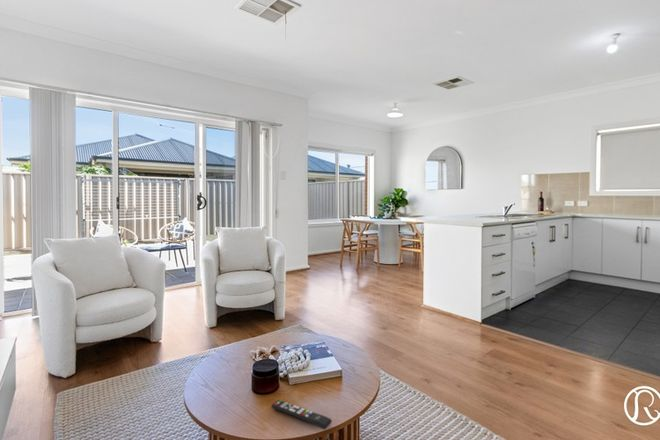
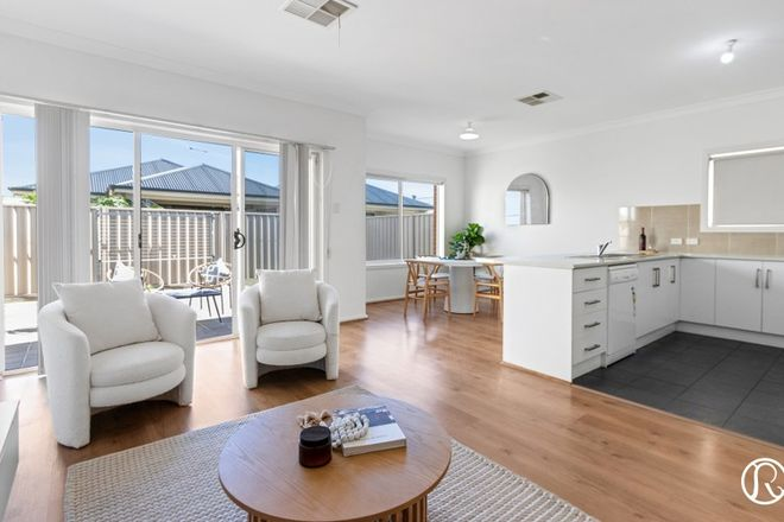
- remote control [270,399,333,431]
